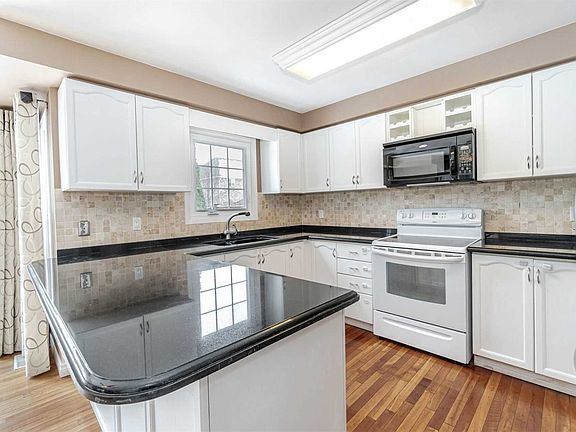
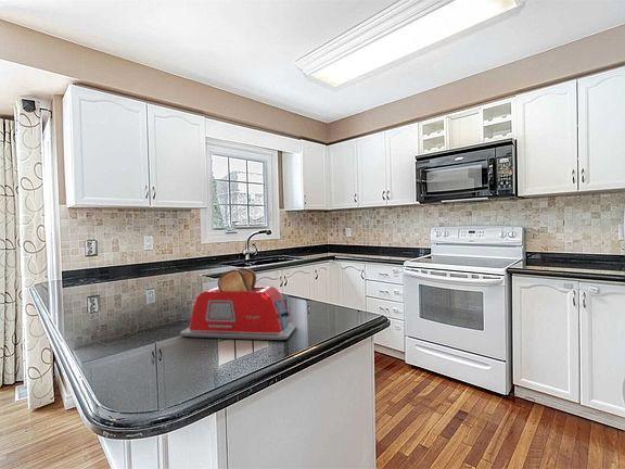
+ toaster [179,266,298,341]
